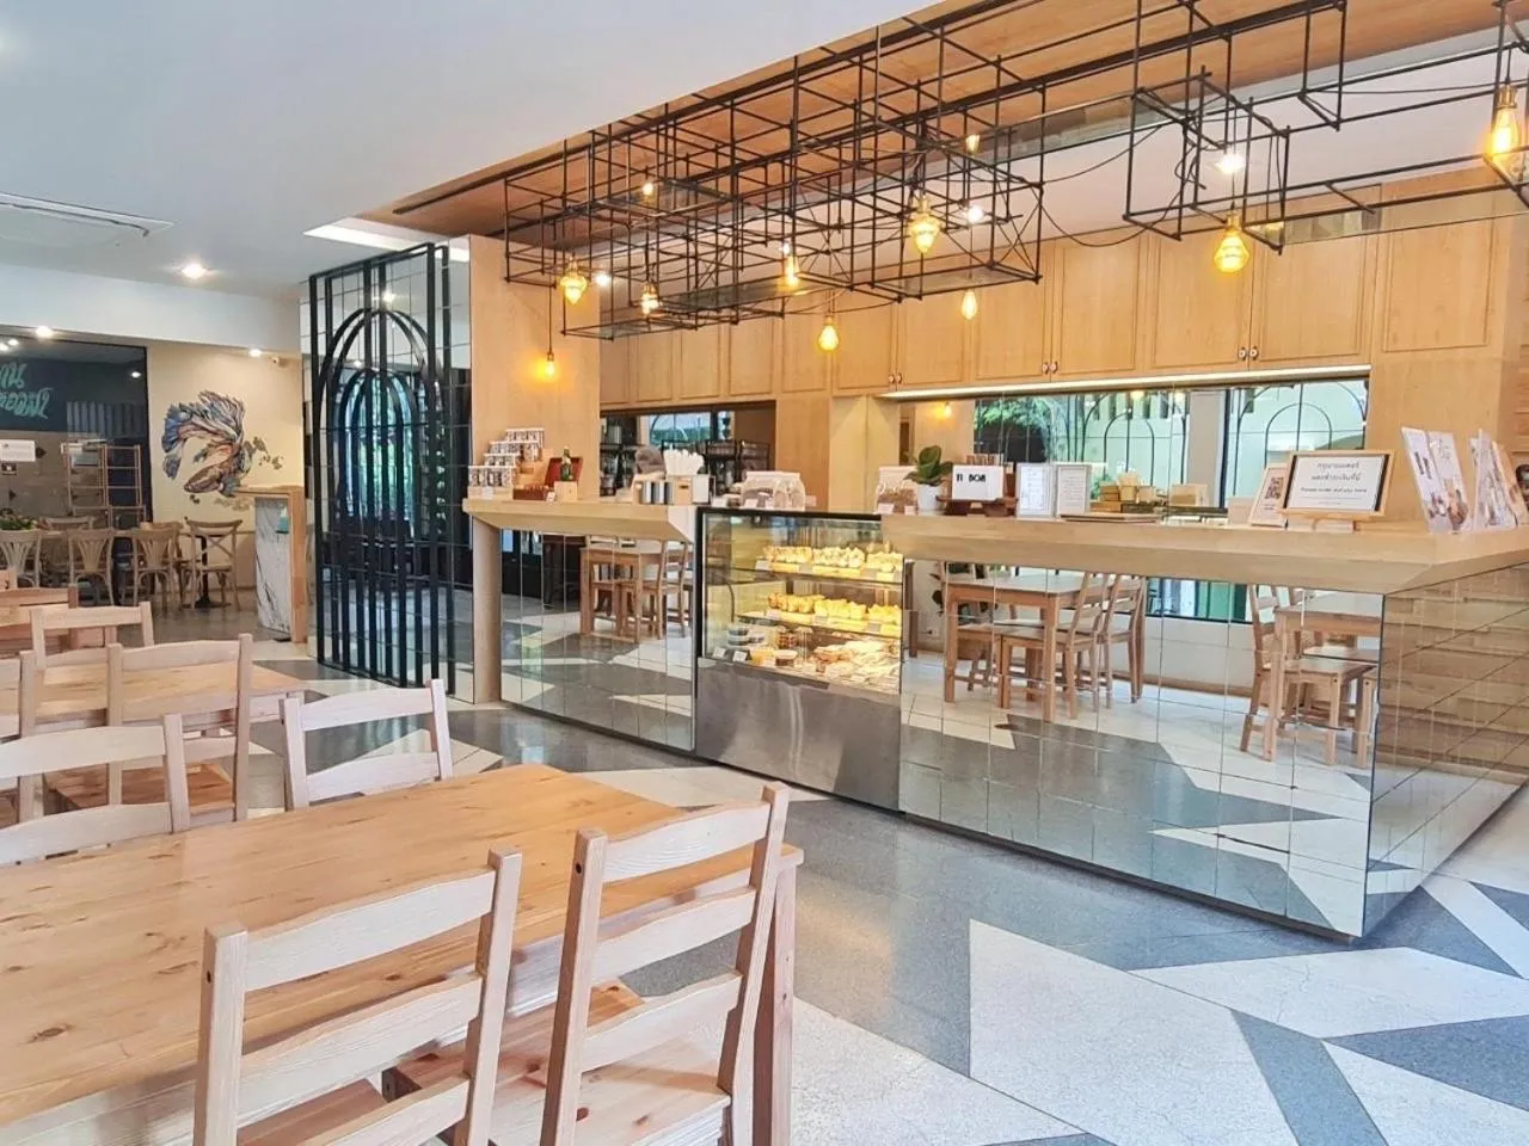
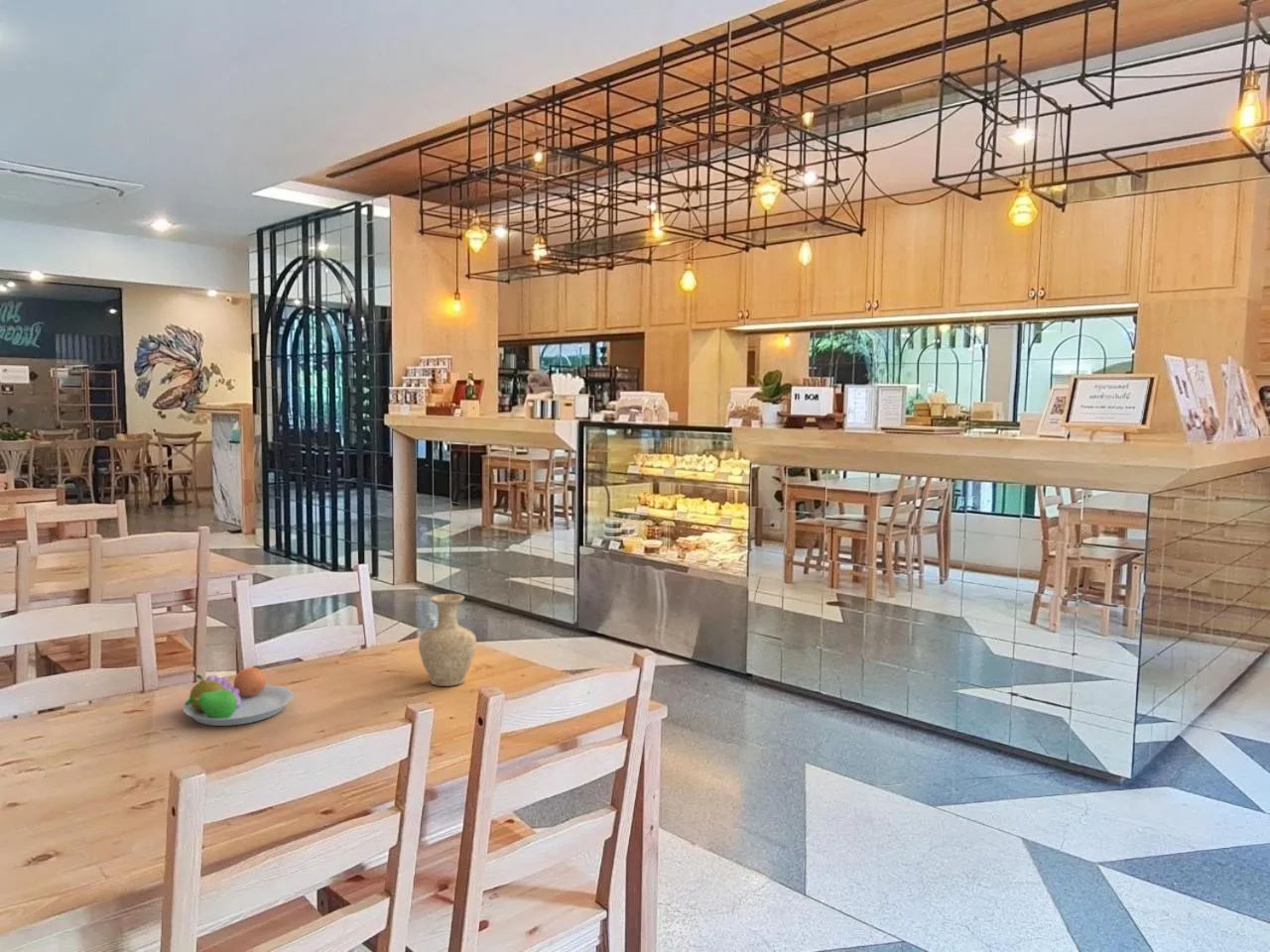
+ vase [418,593,477,687]
+ fruit bowl [183,664,295,727]
